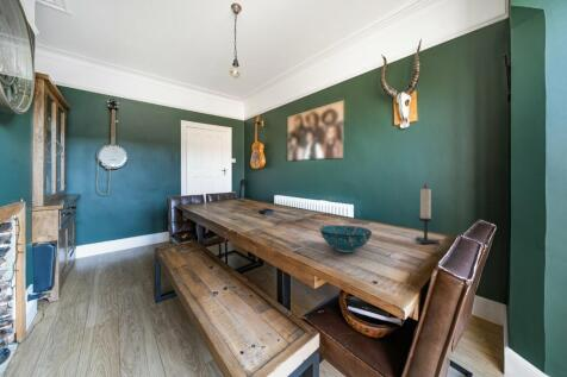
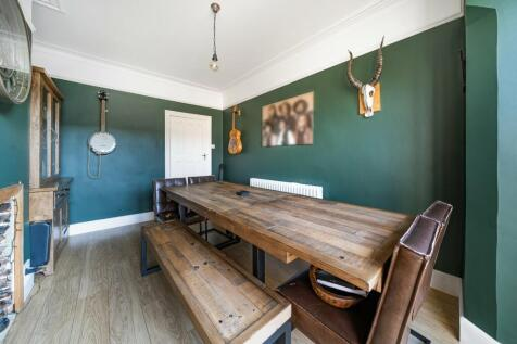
- decorative bowl [319,224,373,253]
- candle holder [415,182,441,245]
